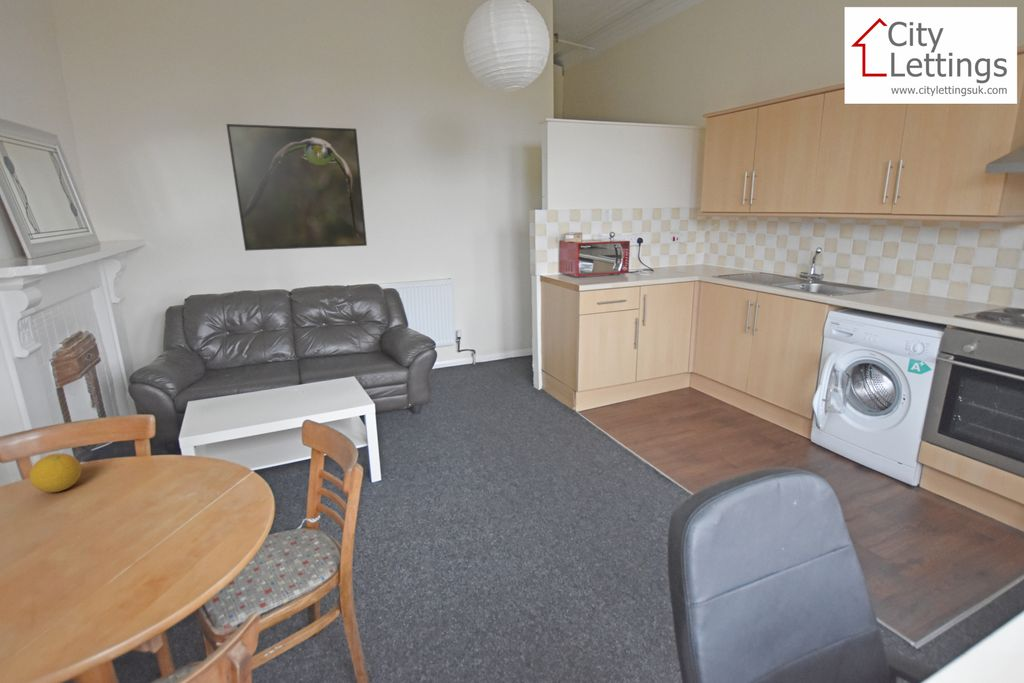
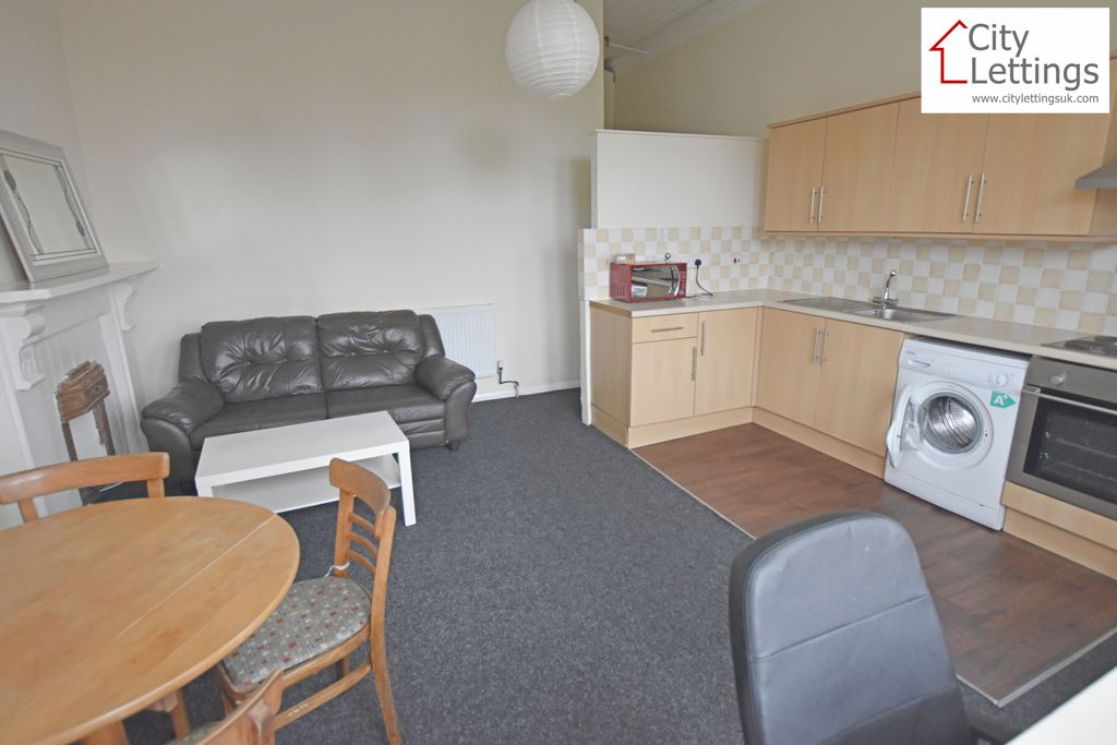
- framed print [225,123,368,252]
- fruit [28,453,82,493]
